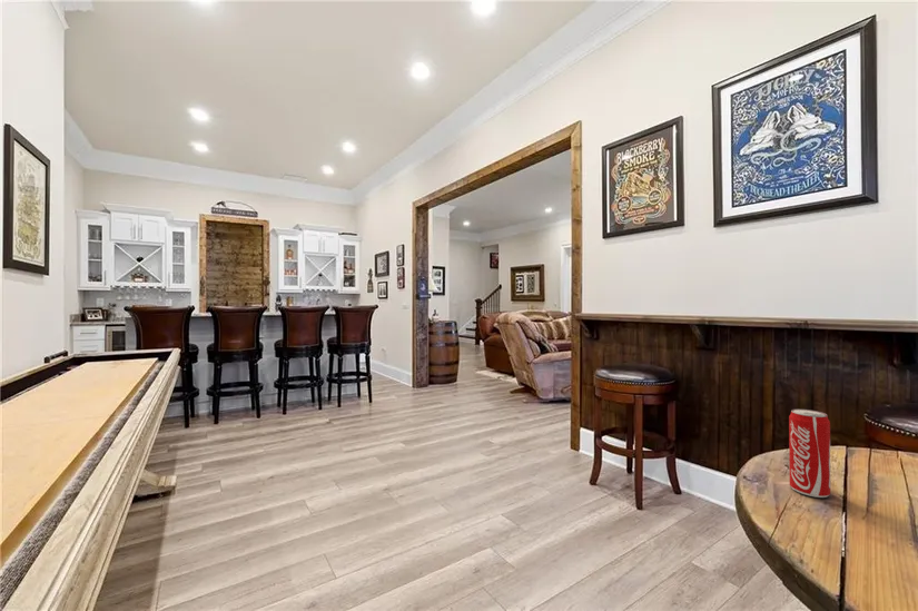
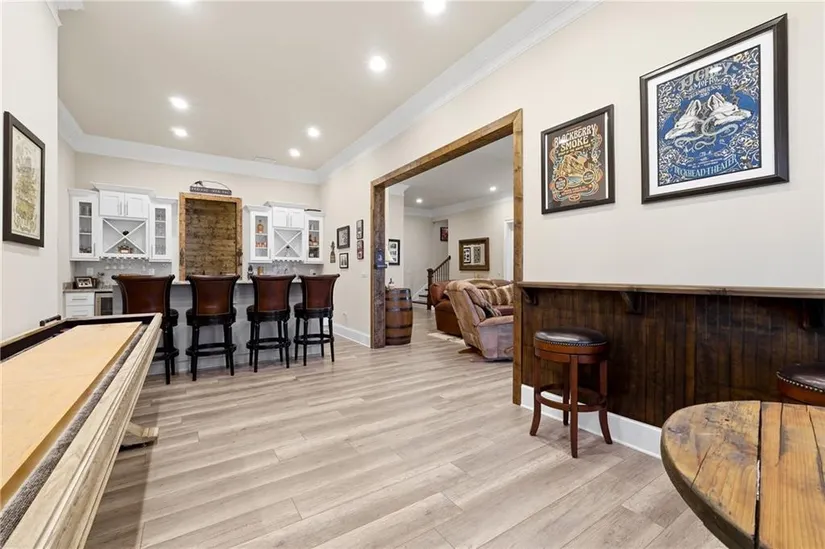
- beverage can [788,408,831,499]
